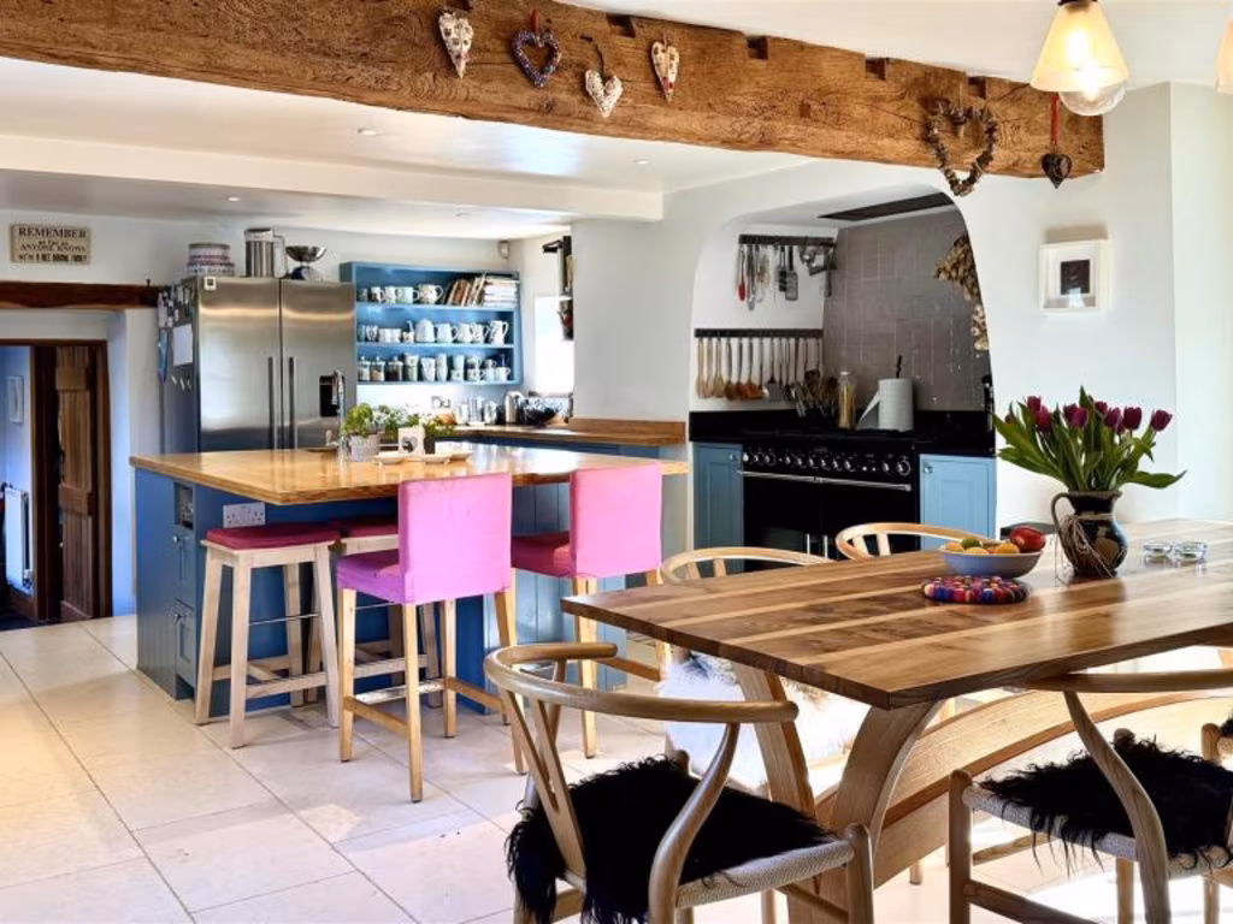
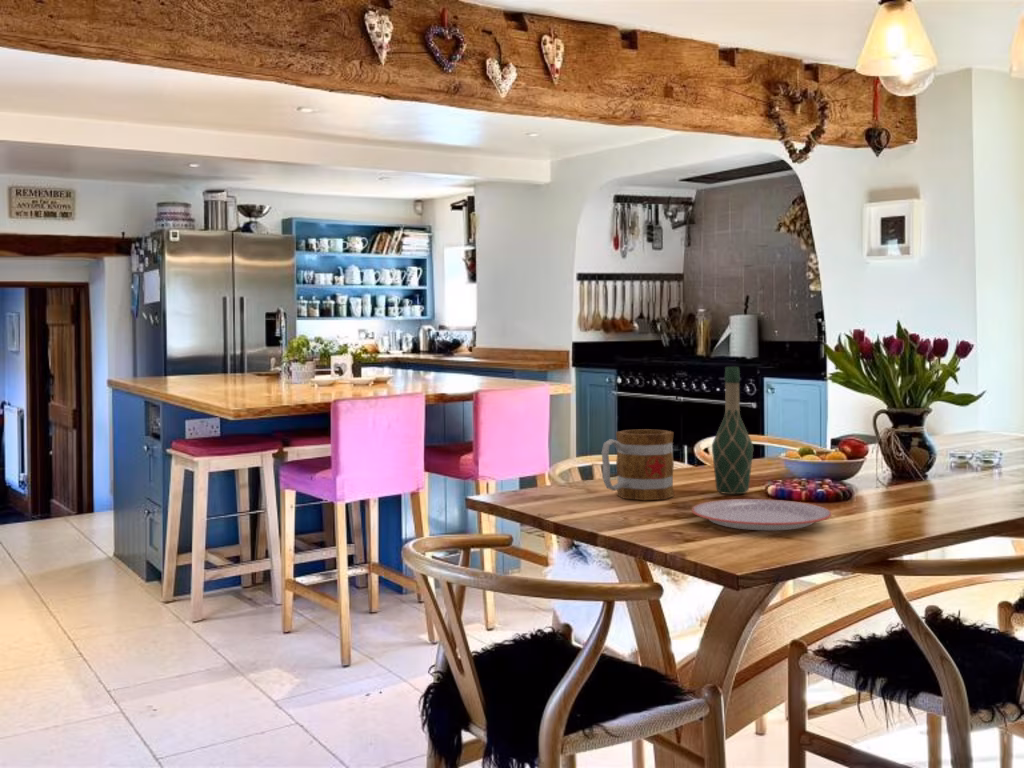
+ wine bottle [711,366,754,495]
+ plate [691,498,832,531]
+ mug [601,428,675,501]
